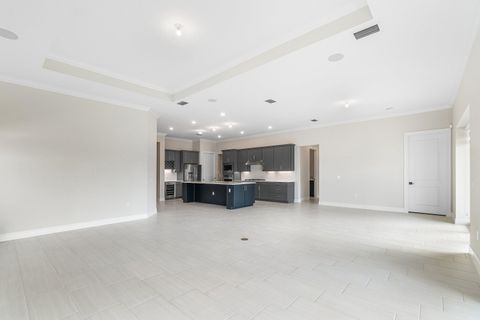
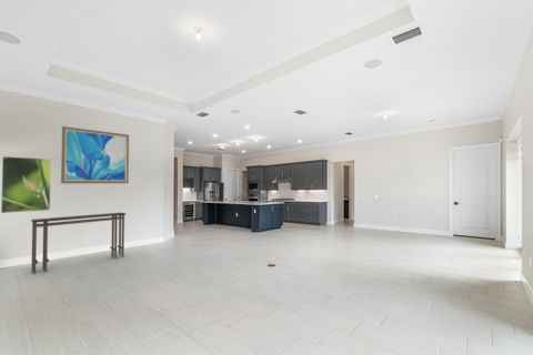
+ console table [30,212,127,275]
+ wall art [60,125,130,184]
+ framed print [0,155,52,214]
